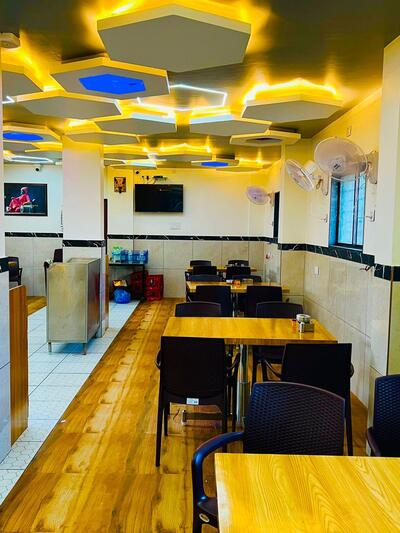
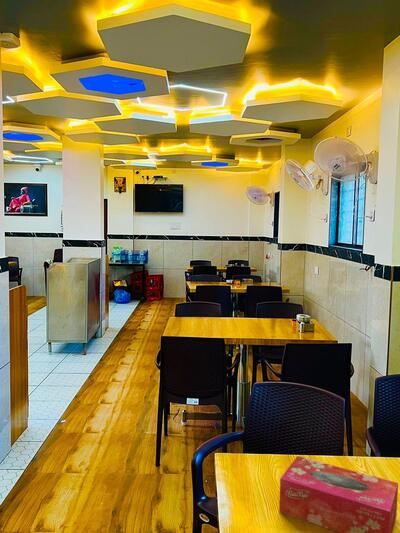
+ tissue box [278,455,399,533]
